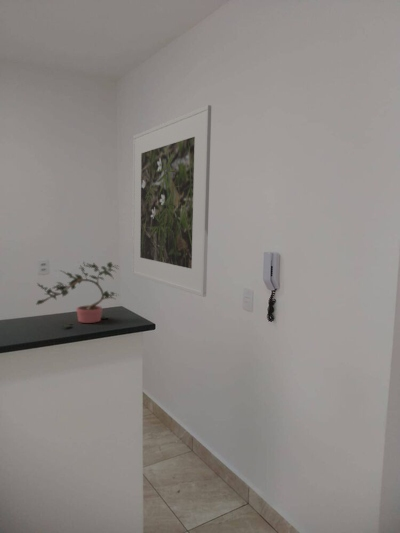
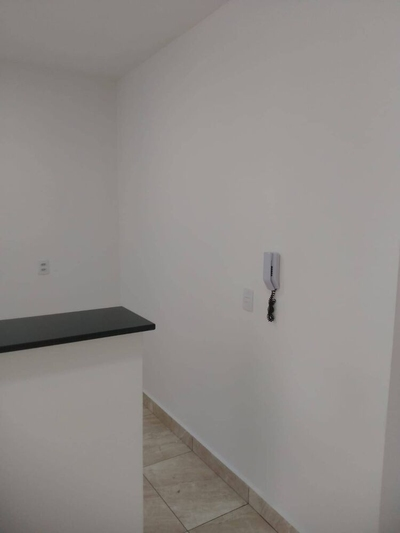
- potted plant [35,261,120,329]
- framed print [131,104,212,298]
